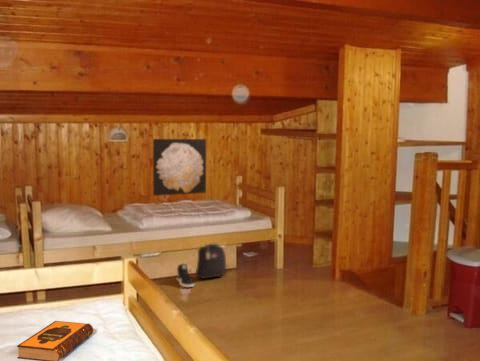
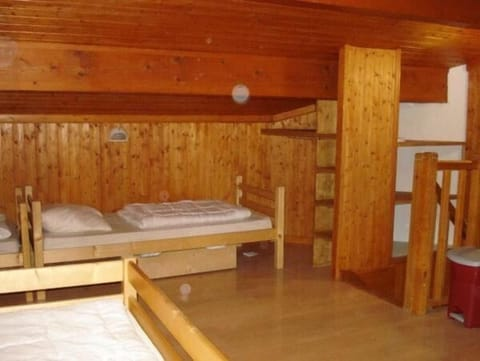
- wall art [152,138,207,197]
- sneaker [175,263,195,288]
- hardback book [16,320,94,361]
- backpack [195,243,227,280]
